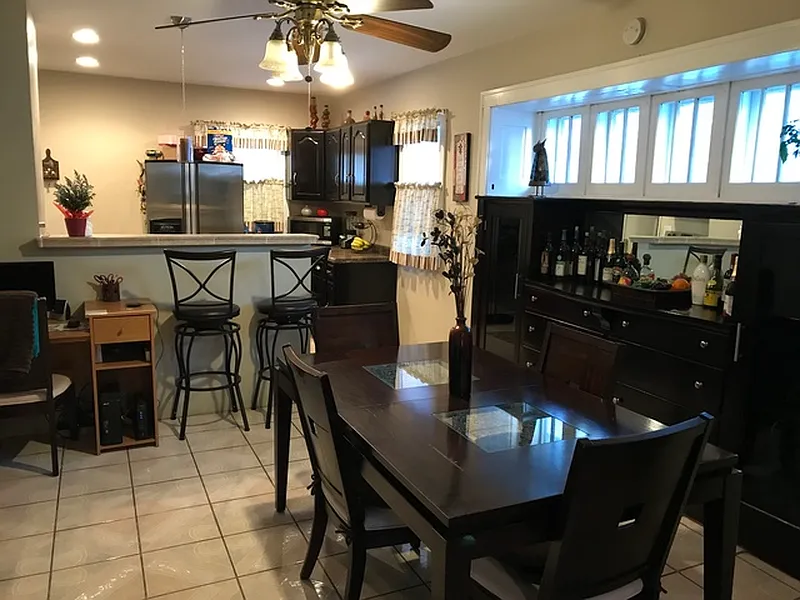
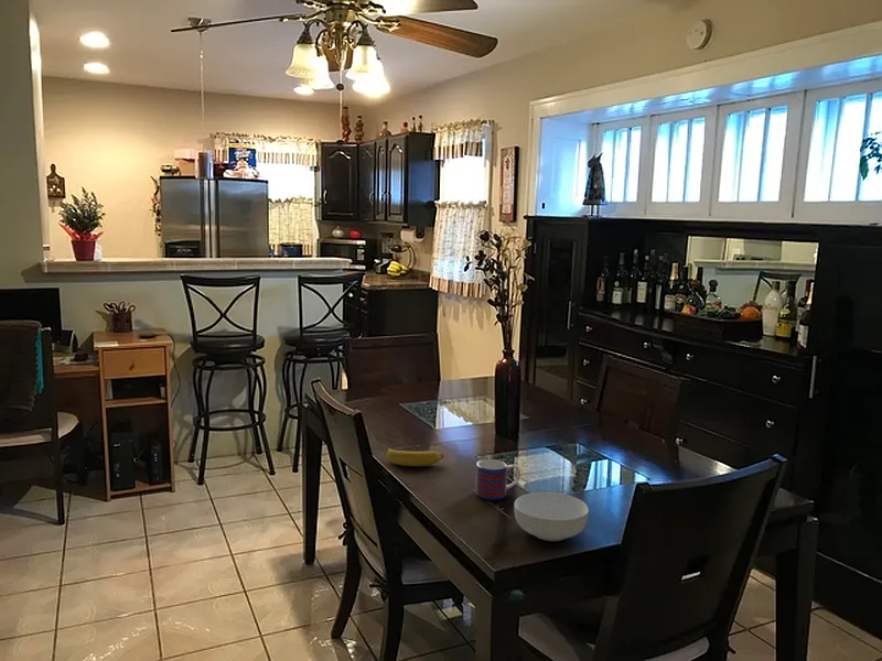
+ banana [385,447,444,467]
+ mug [474,458,521,501]
+ cereal bowl [513,491,590,542]
